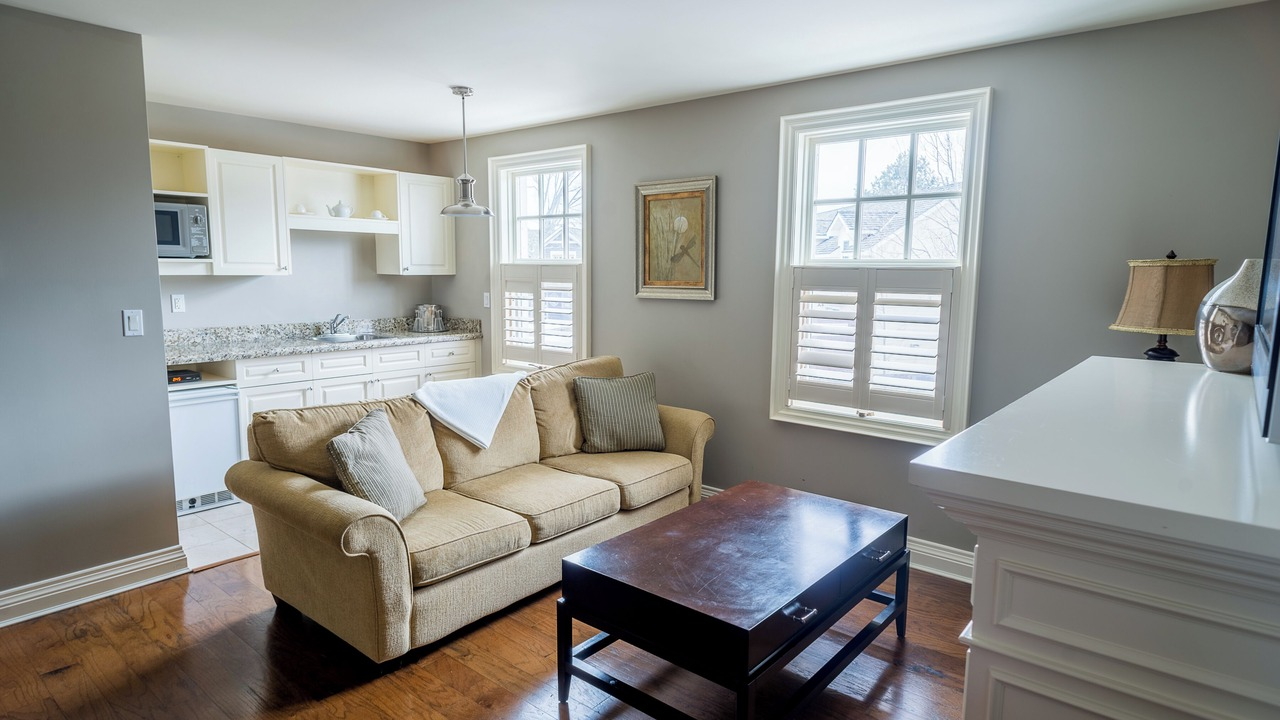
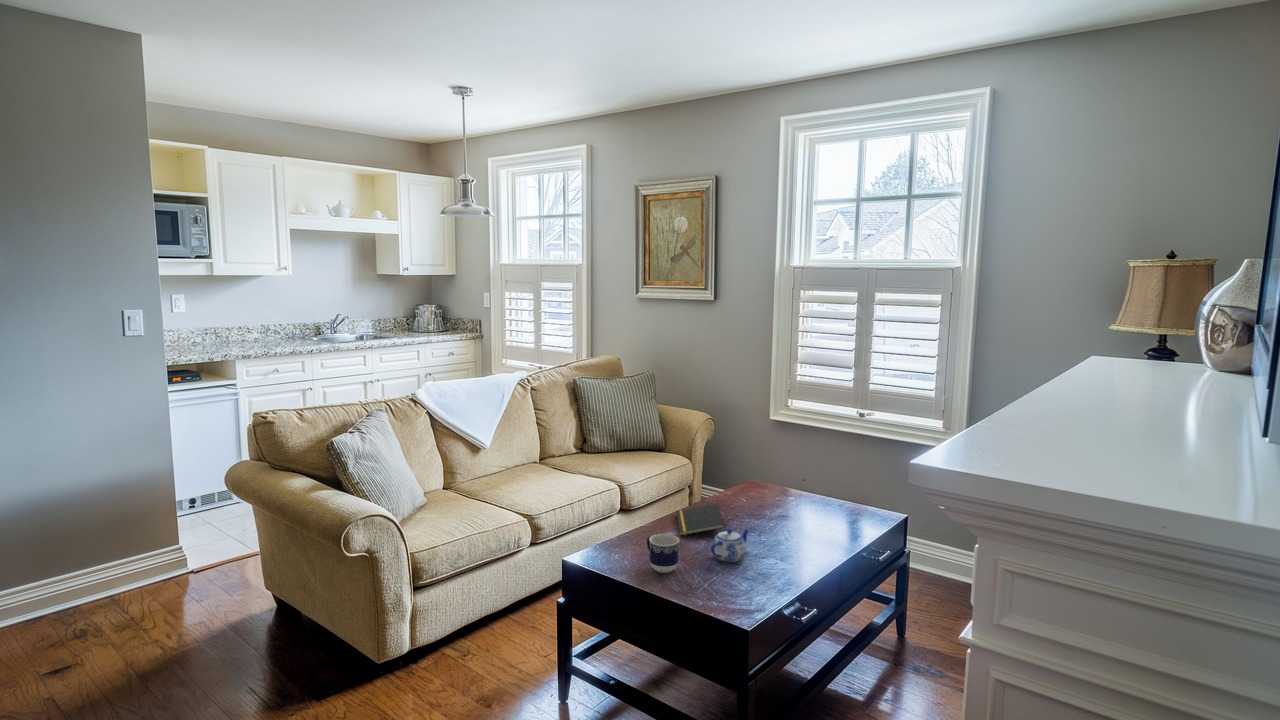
+ teapot [710,527,750,563]
+ notepad [675,503,726,537]
+ cup [646,533,680,574]
